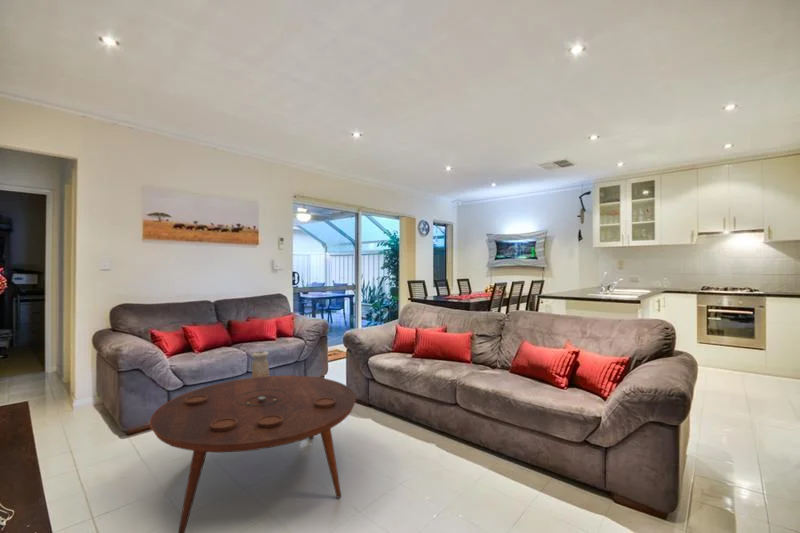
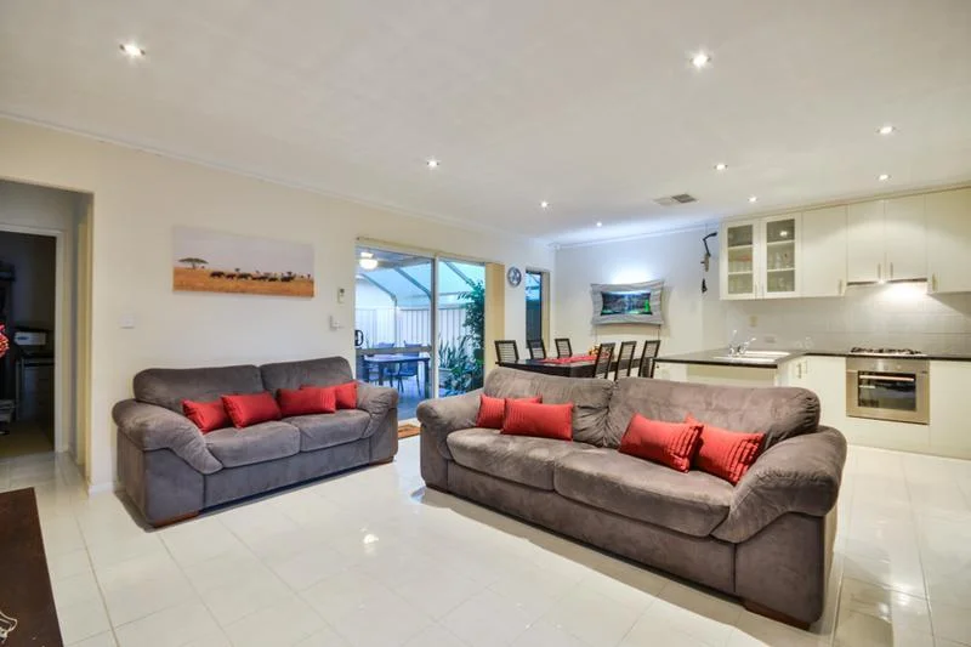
- vase [251,350,270,378]
- coffee table [149,374,357,533]
